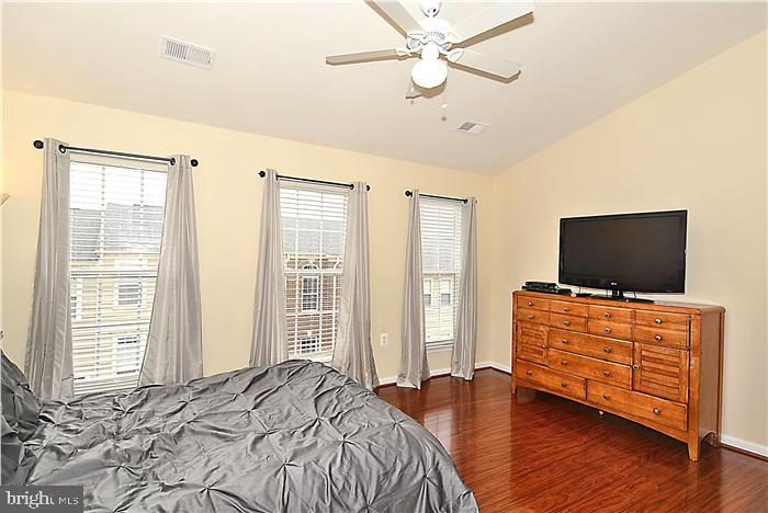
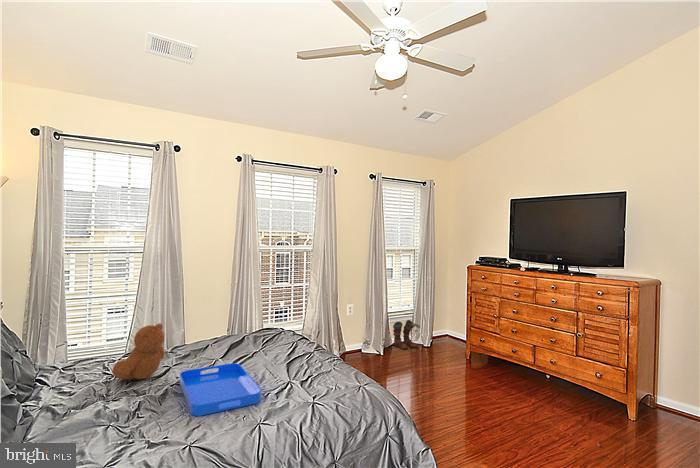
+ boots [392,319,421,350]
+ serving tray [179,362,262,417]
+ teddy bear [112,323,166,380]
